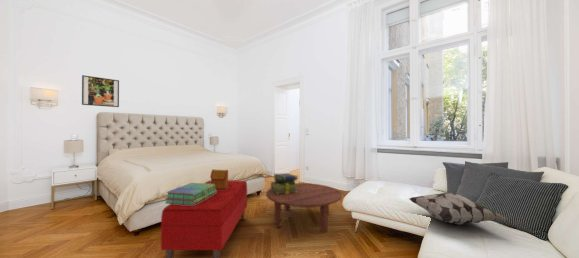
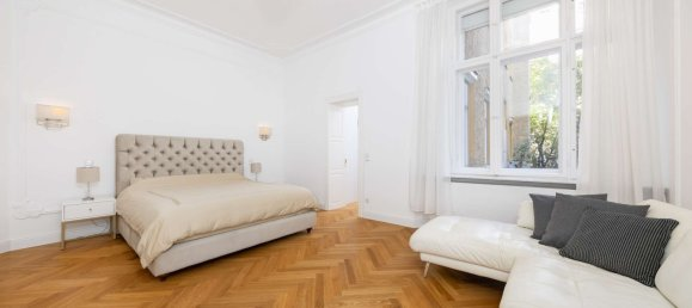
- coffee table [265,182,343,233]
- stack of books [270,172,298,194]
- decorative pillow [409,192,508,225]
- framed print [81,74,120,108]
- decorative box [209,168,229,190]
- stack of books [164,182,216,205]
- bench [160,180,248,258]
